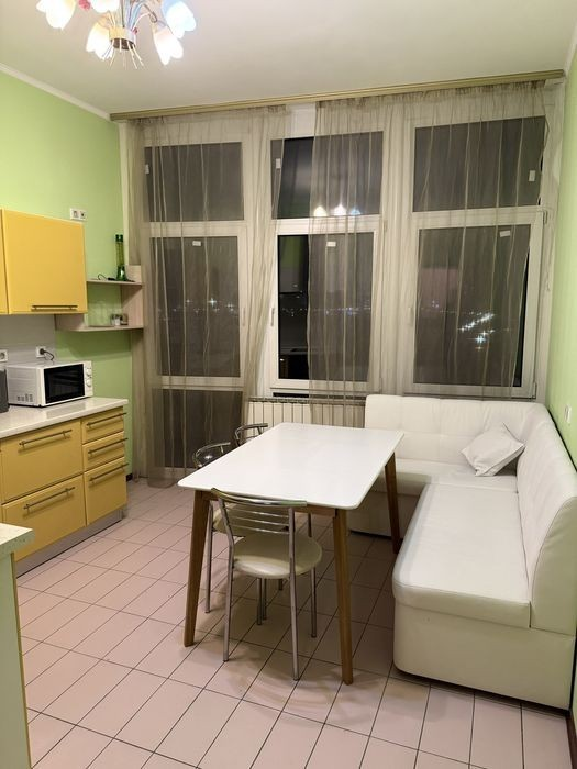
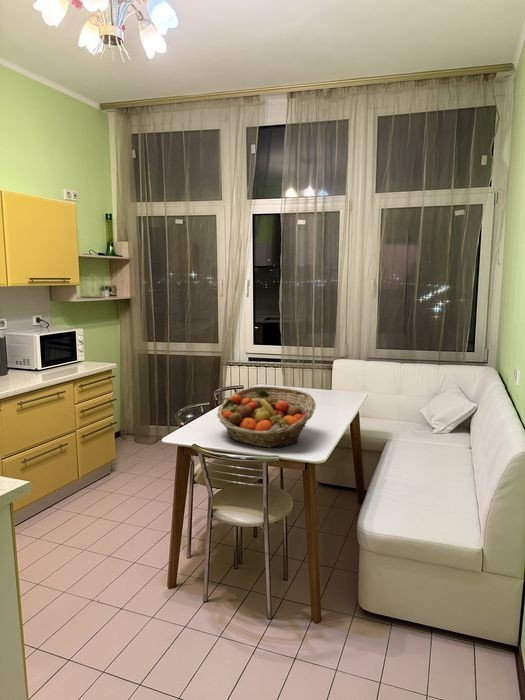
+ fruit basket [216,385,317,449]
